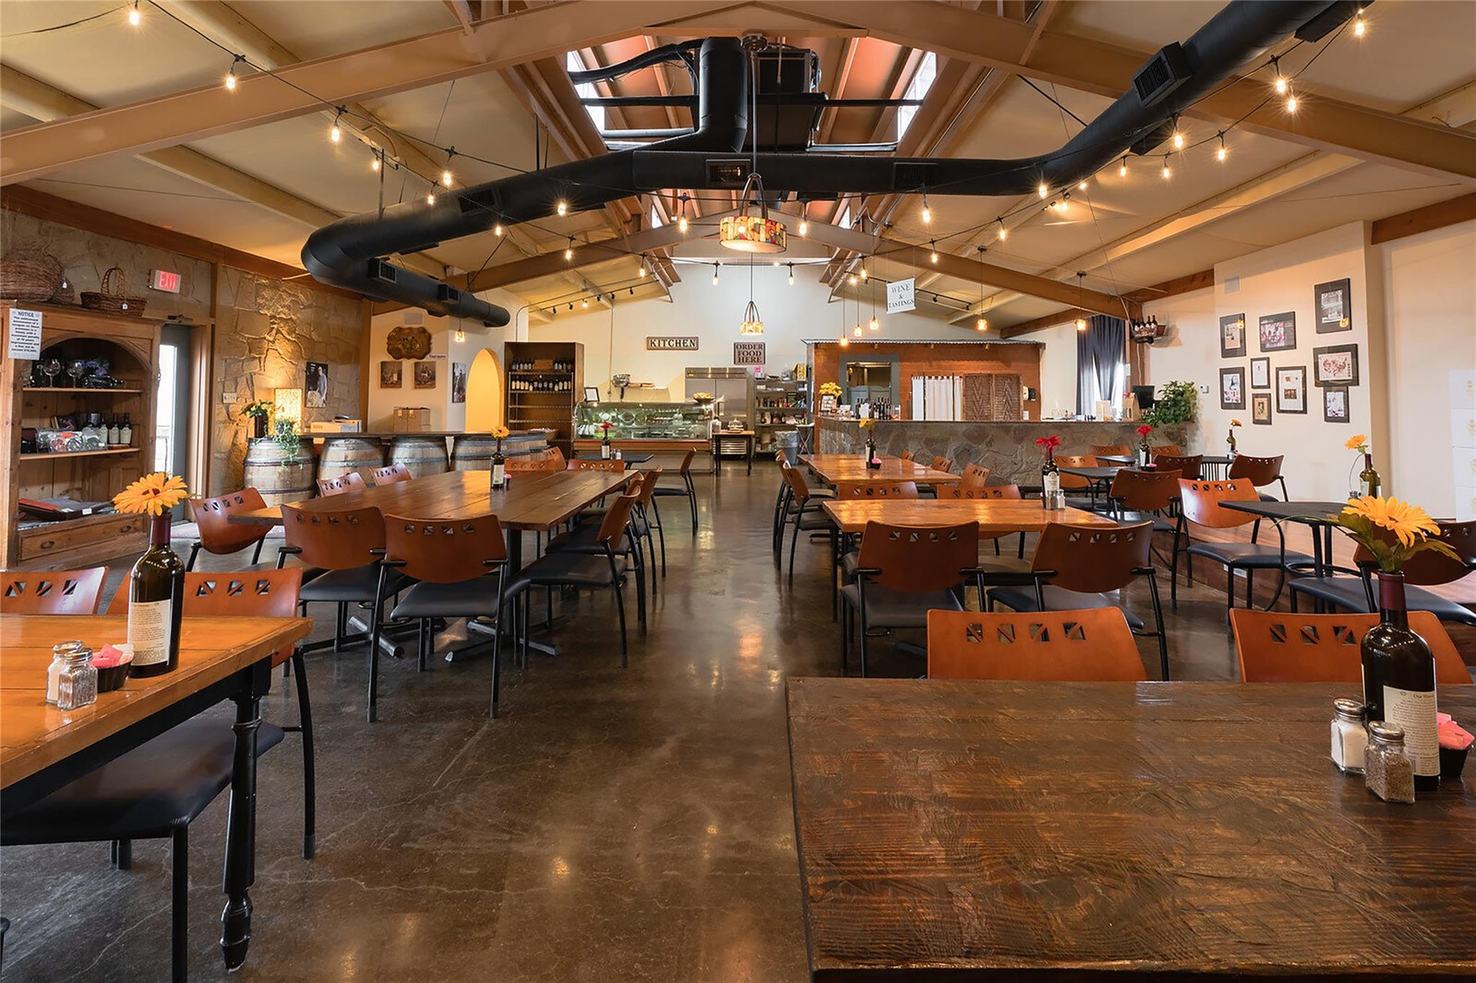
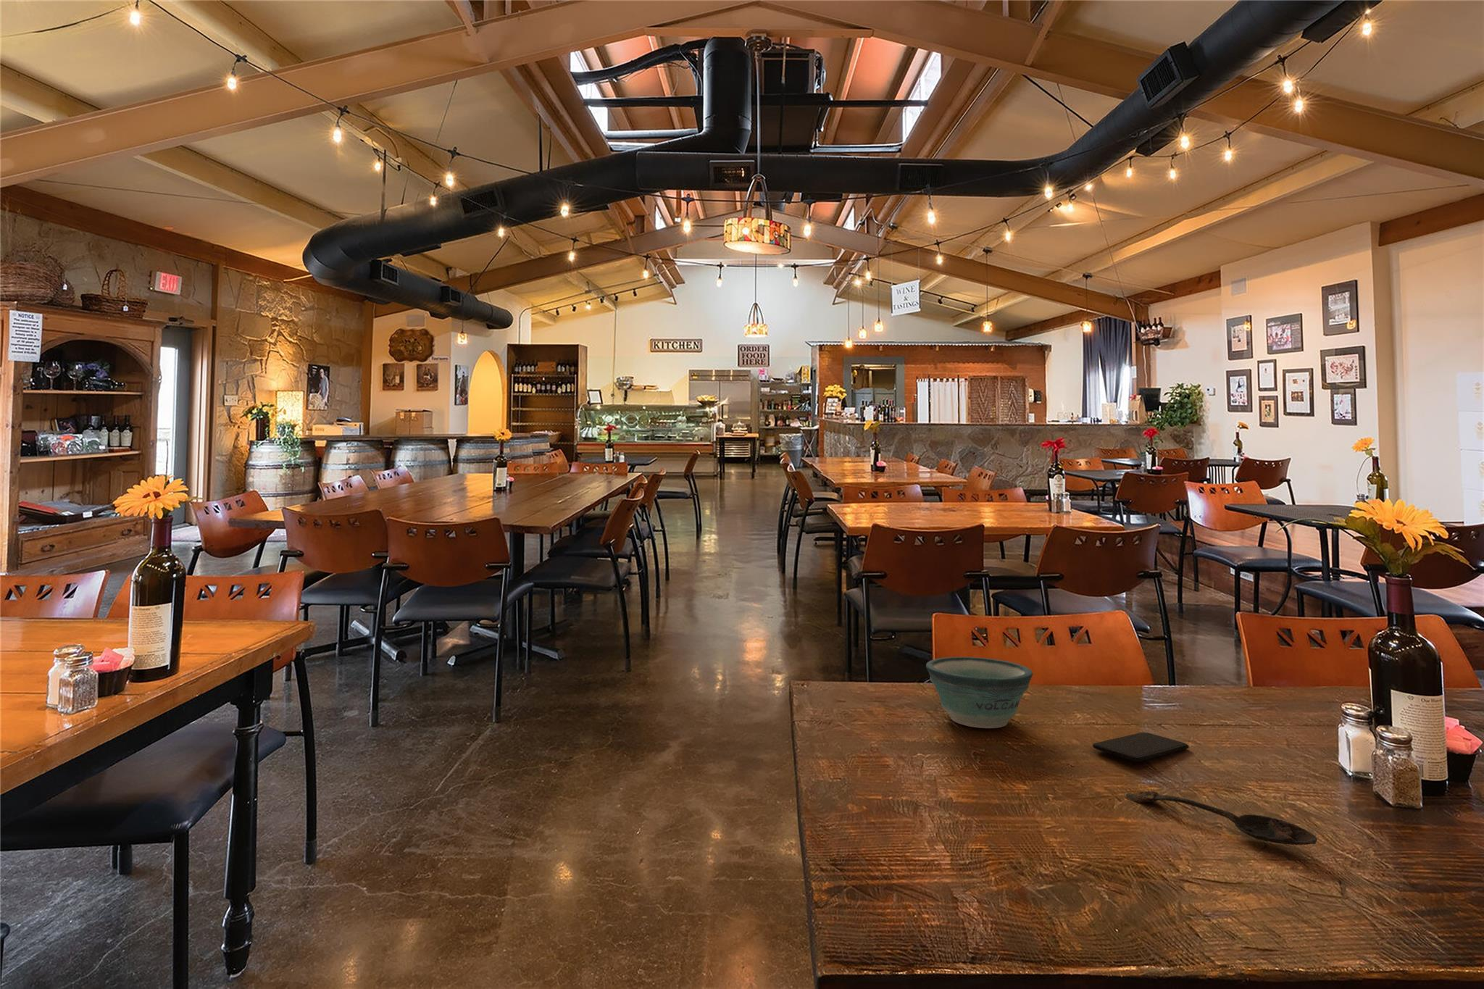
+ smartphone [1092,732,1189,763]
+ spoon [1124,790,1317,846]
+ bowl [926,657,1034,729]
